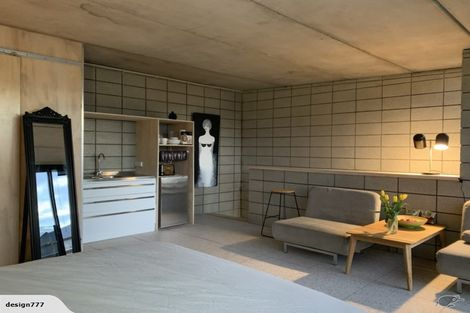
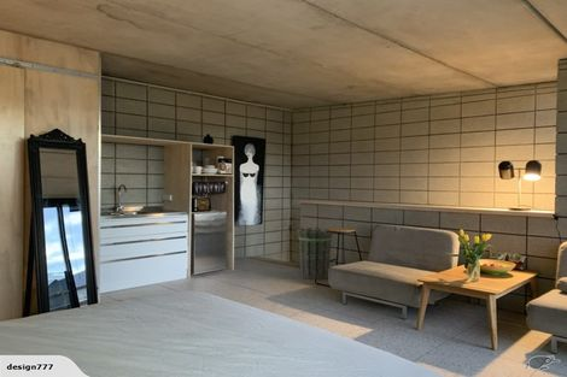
+ waste bin [296,226,334,281]
